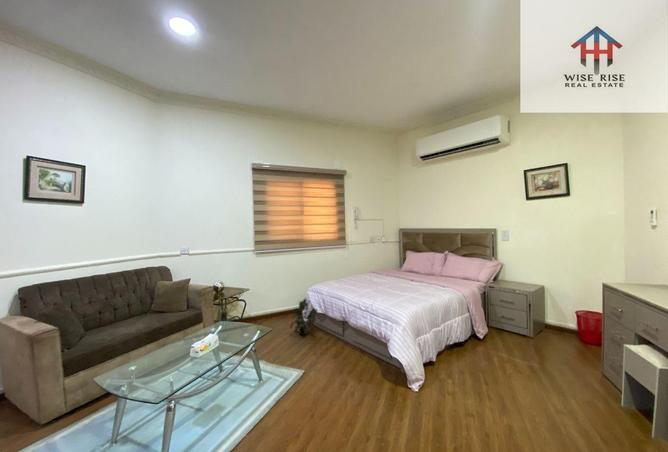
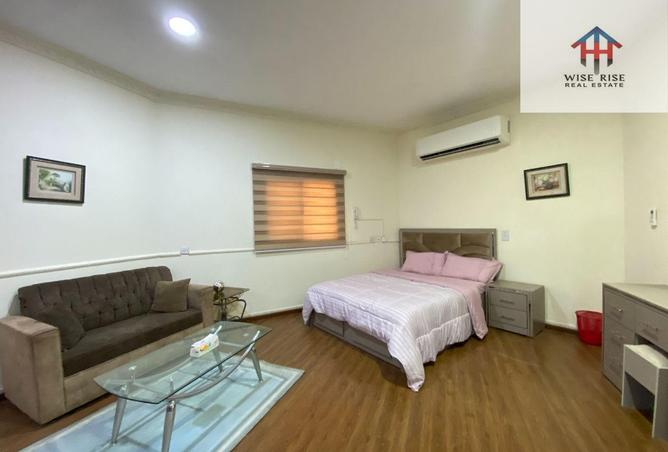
- potted plant [289,298,318,336]
